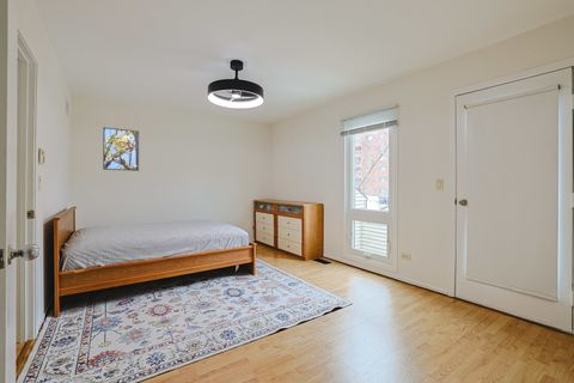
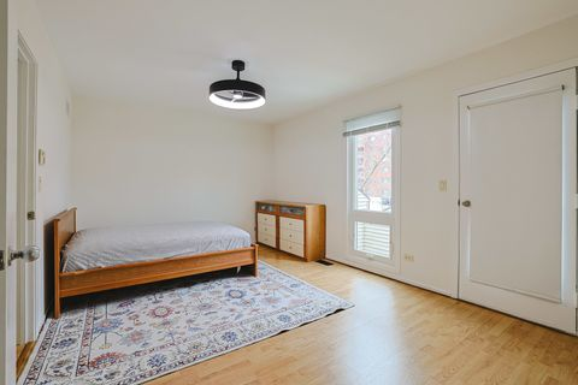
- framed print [102,126,140,172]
